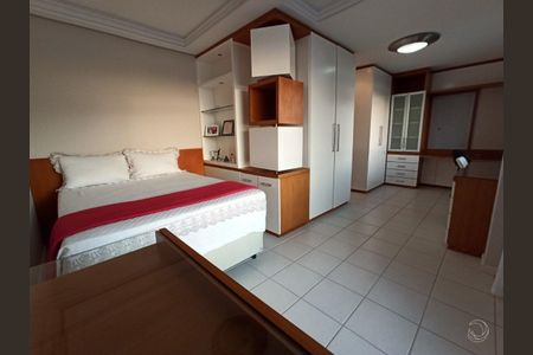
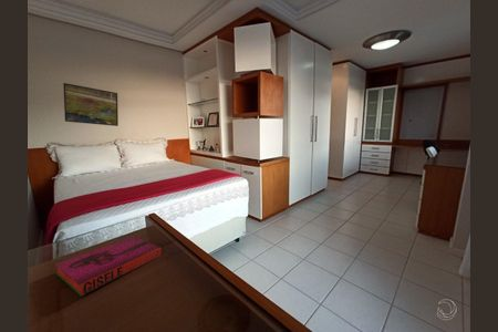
+ hardback book [54,235,163,297]
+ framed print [62,82,120,127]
